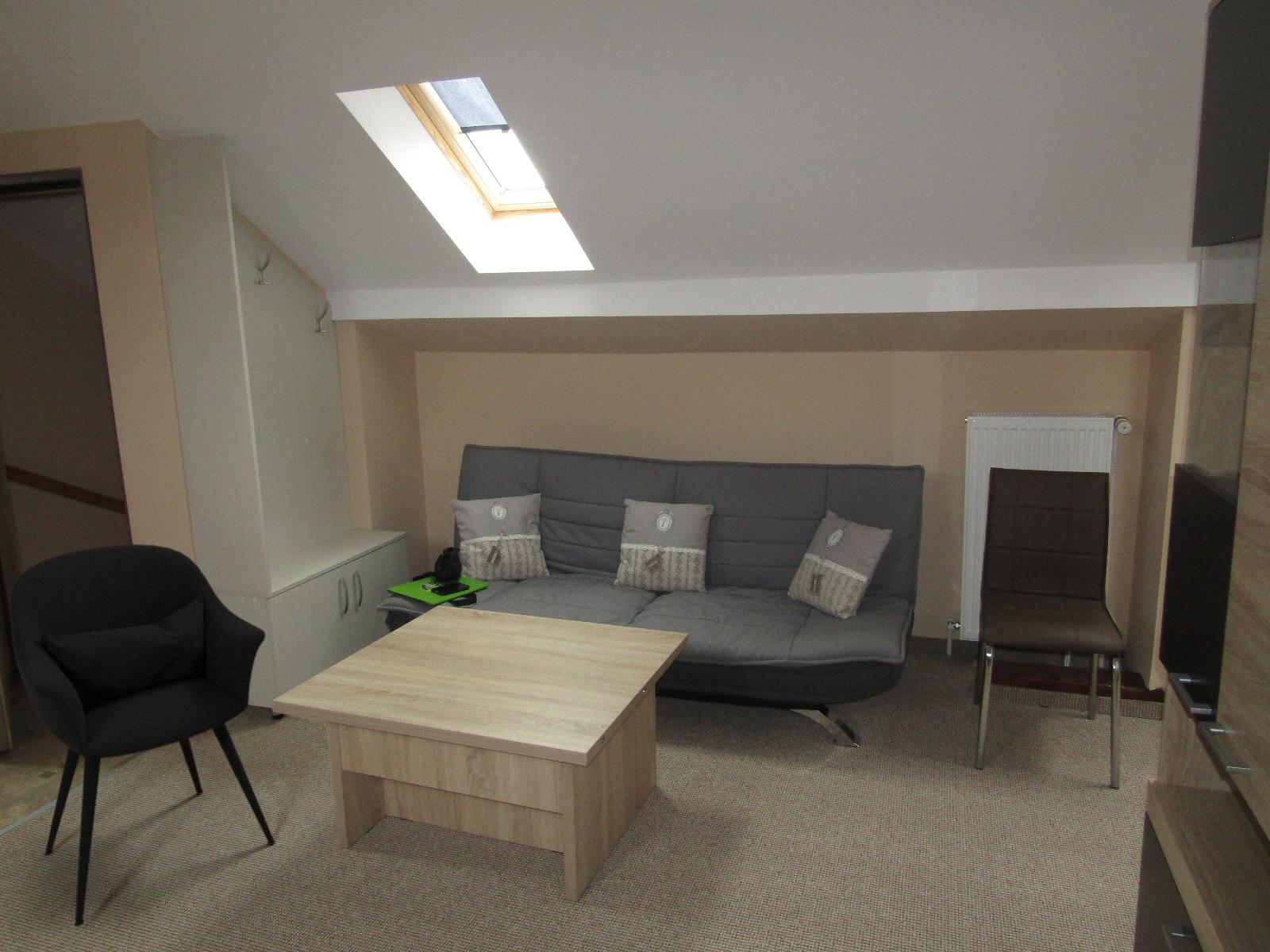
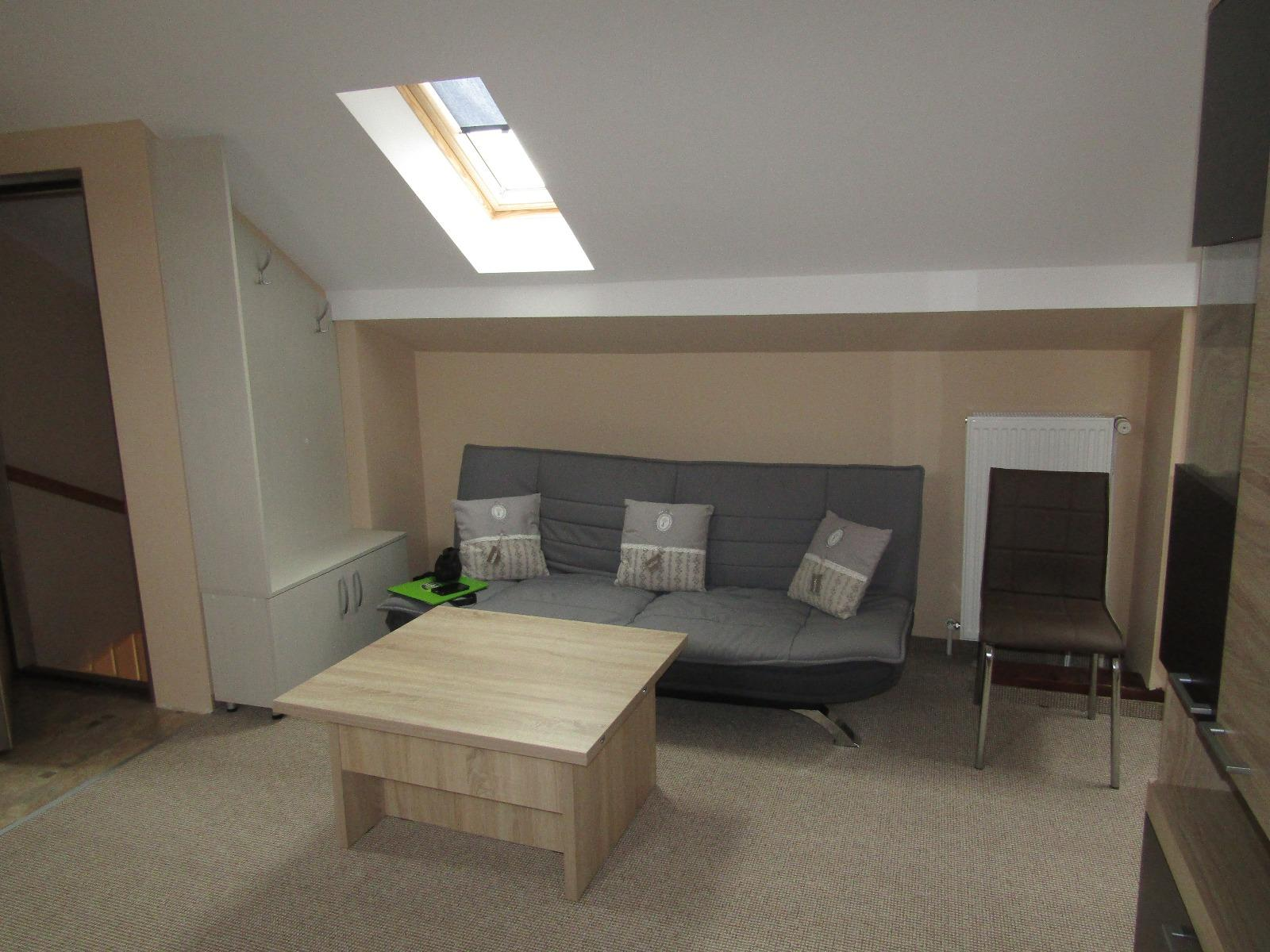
- armchair [10,543,275,927]
